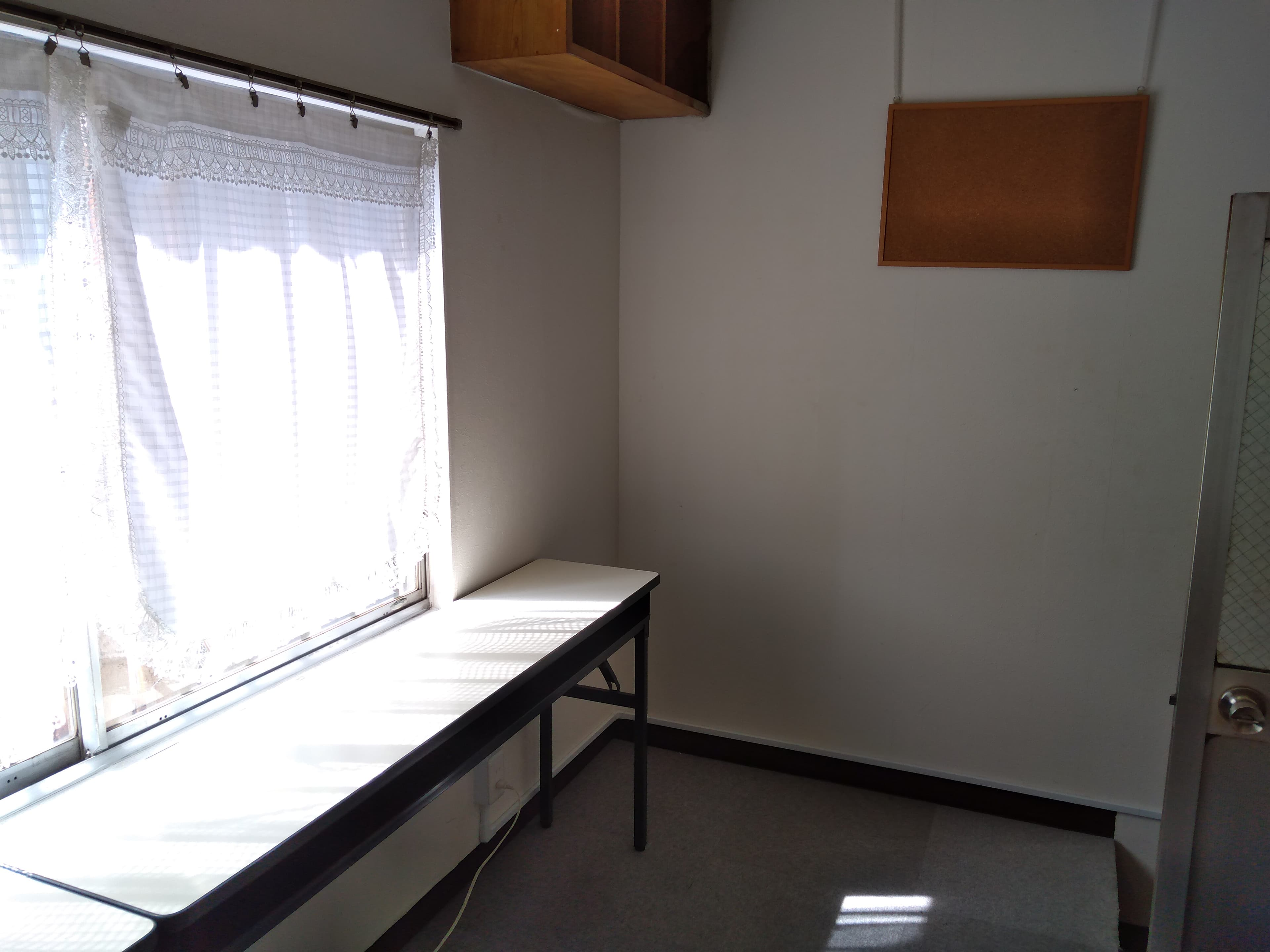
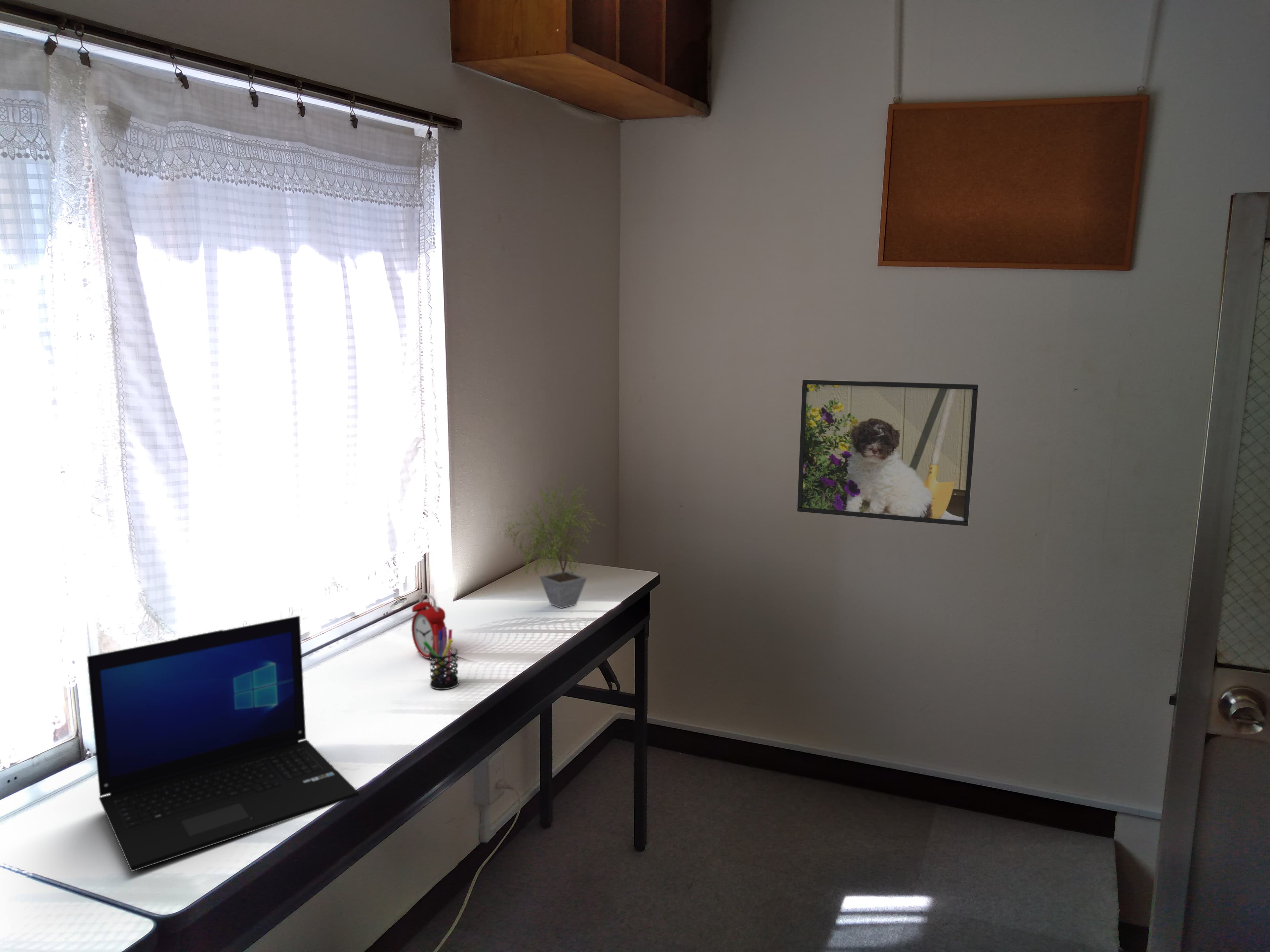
+ pen holder [423,624,459,690]
+ alarm clock [411,593,448,662]
+ potted plant [494,473,610,609]
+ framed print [797,379,979,527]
+ laptop [87,615,359,872]
